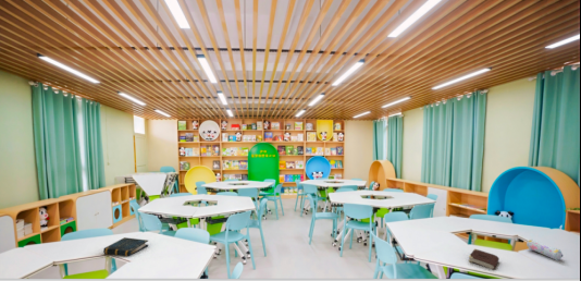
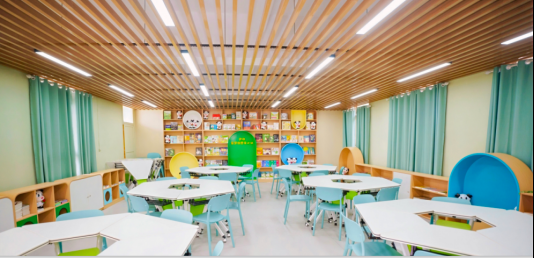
- book [102,236,149,257]
- pencil case [526,239,564,261]
- book [468,247,500,270]
